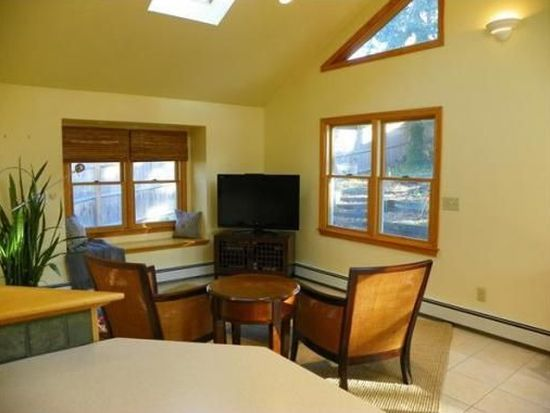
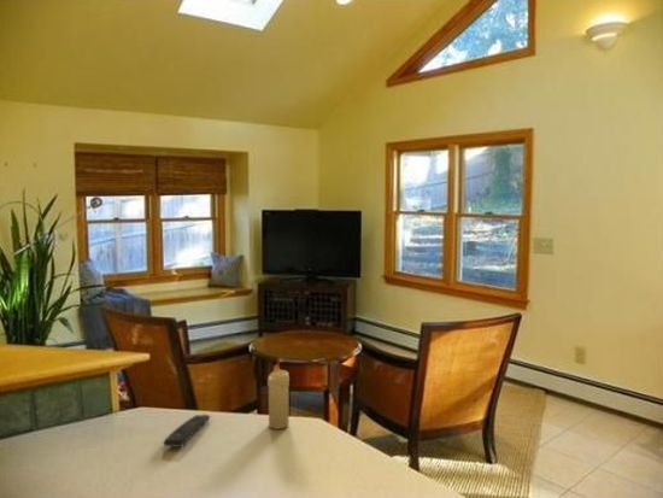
+ remote control [163,414,212,449]
+ candle [266,361,291,430]
